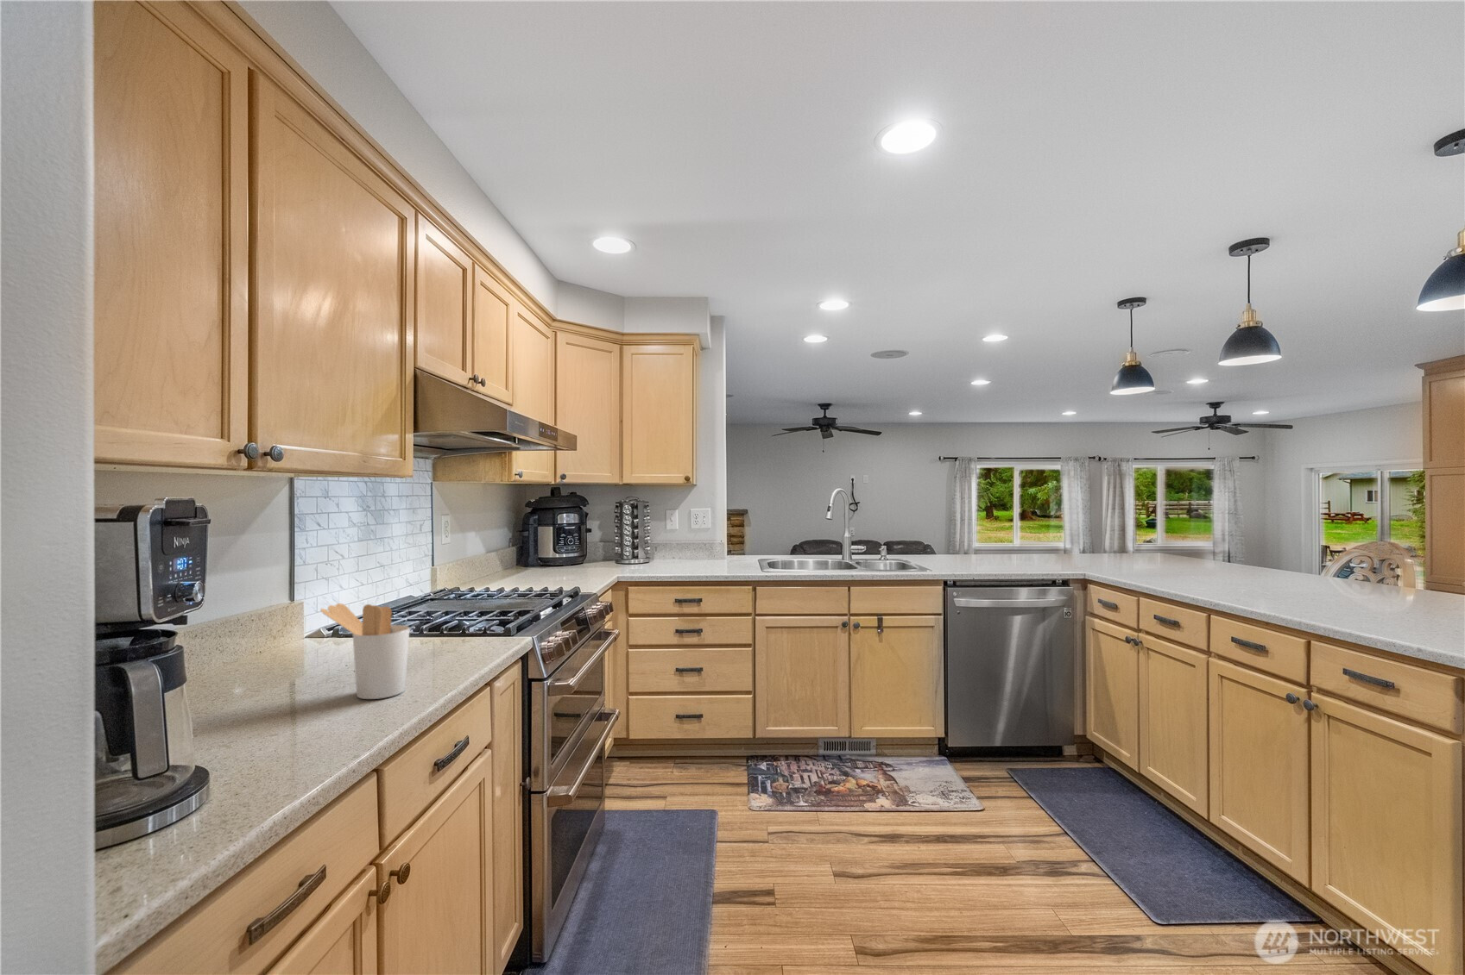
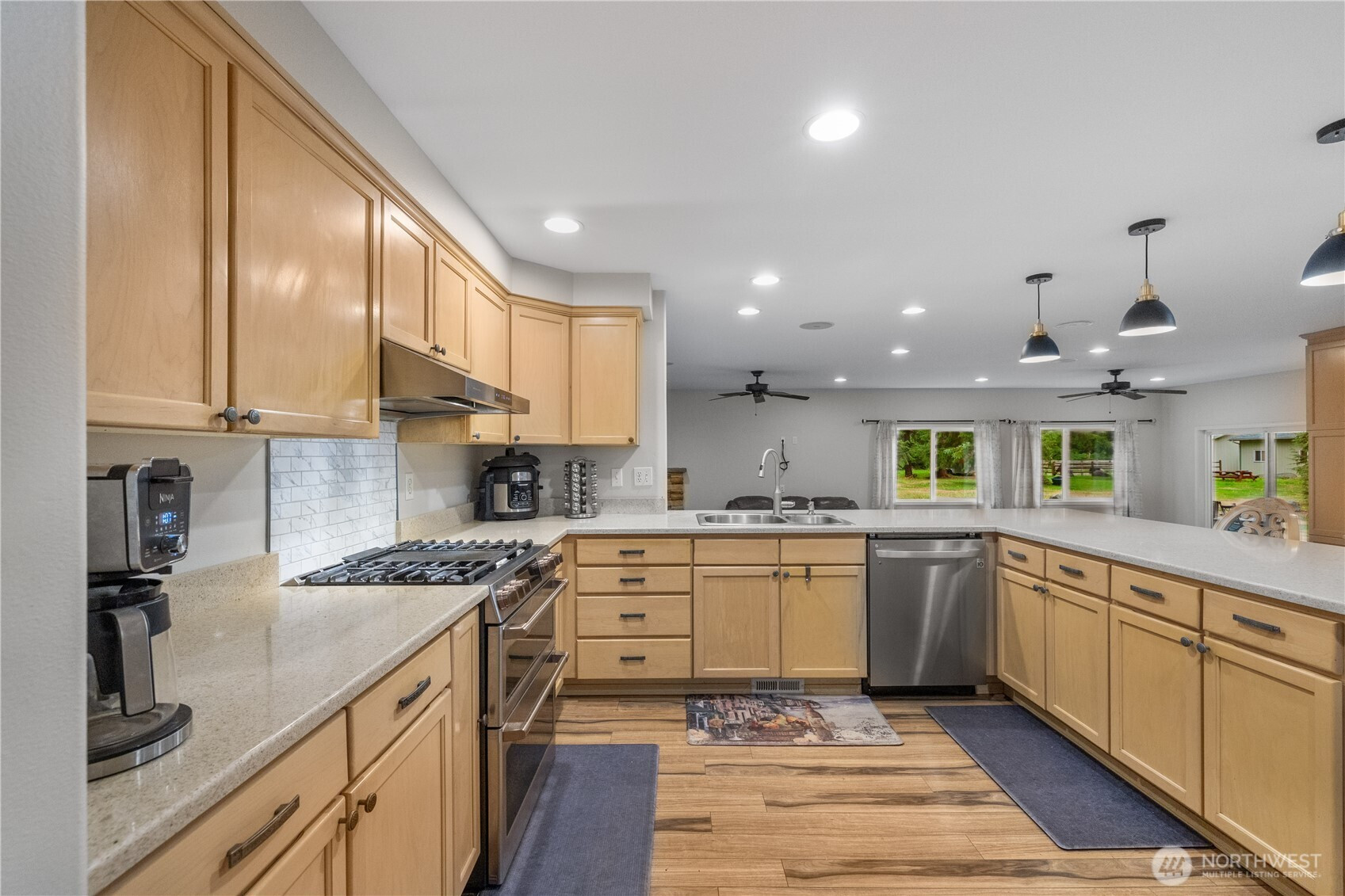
- utensil holder [319,603,411,700]
